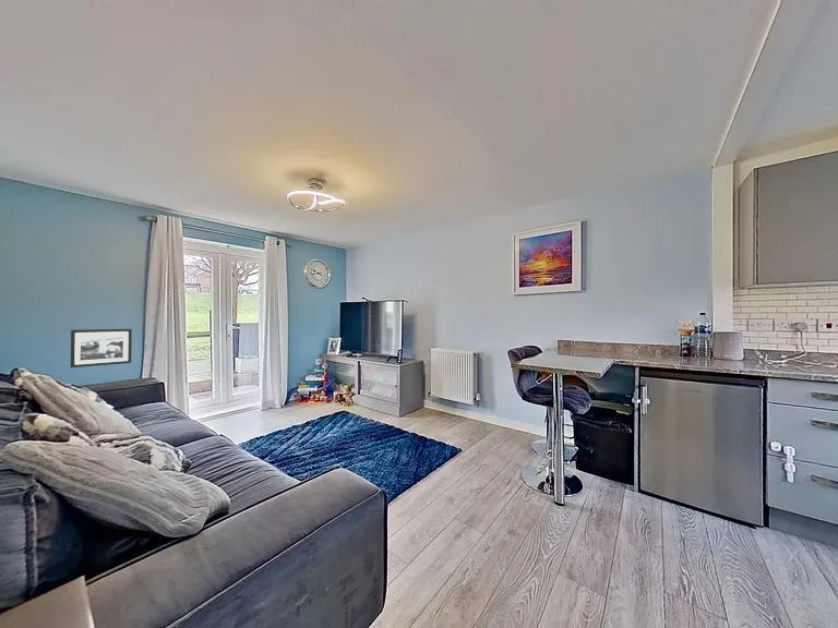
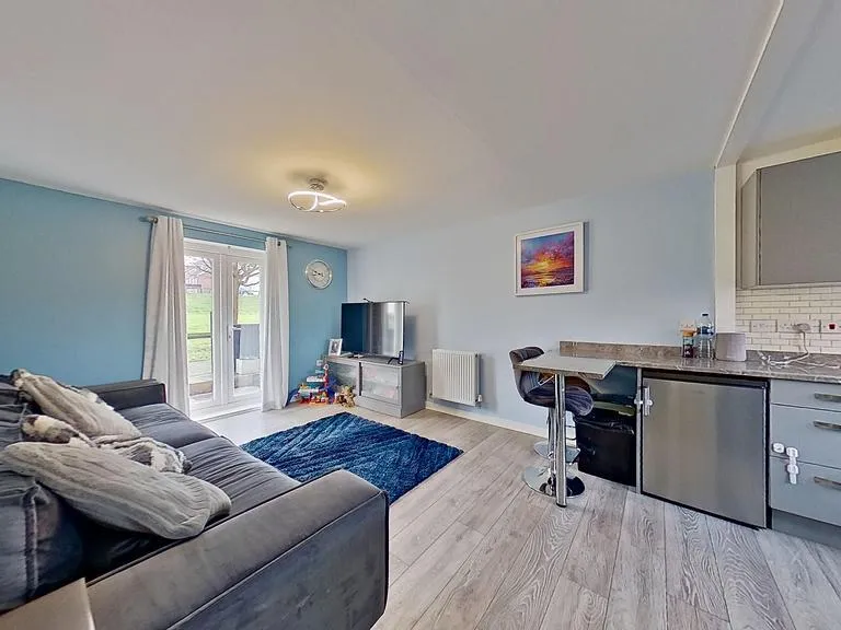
- picture frame [70,328,133,369]
